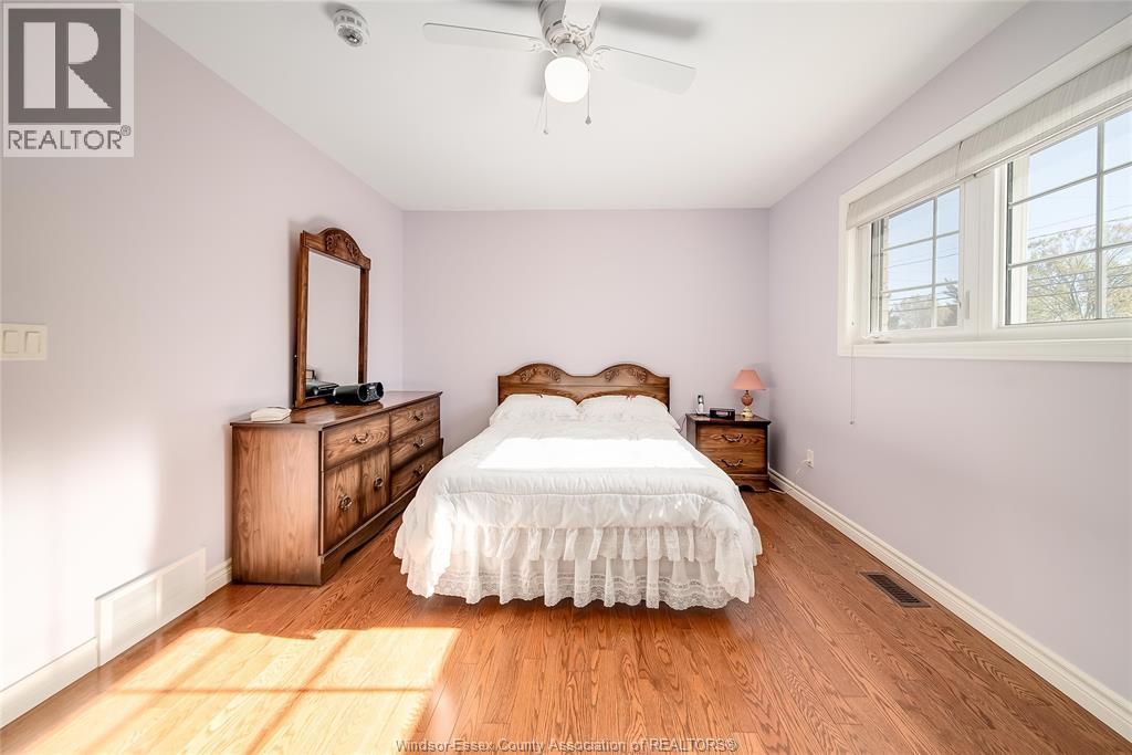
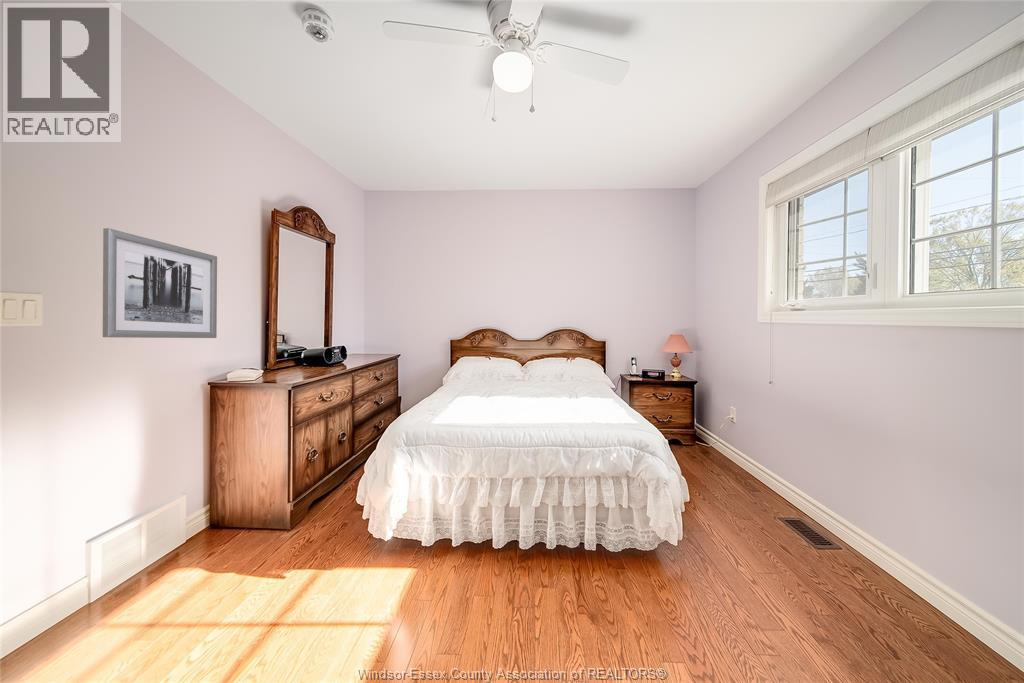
+ wall art [102,227,218,339]
